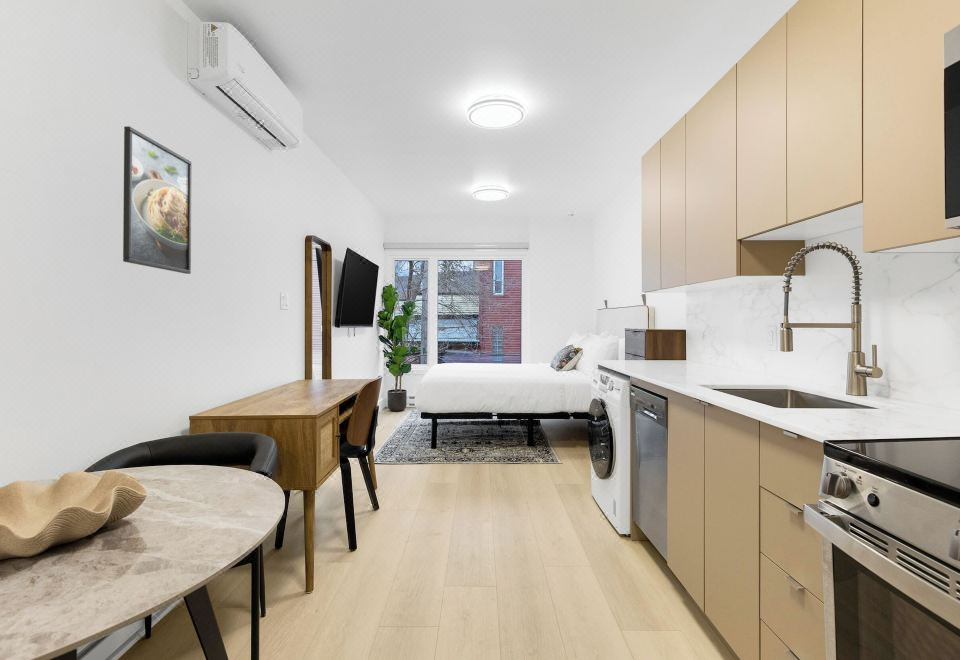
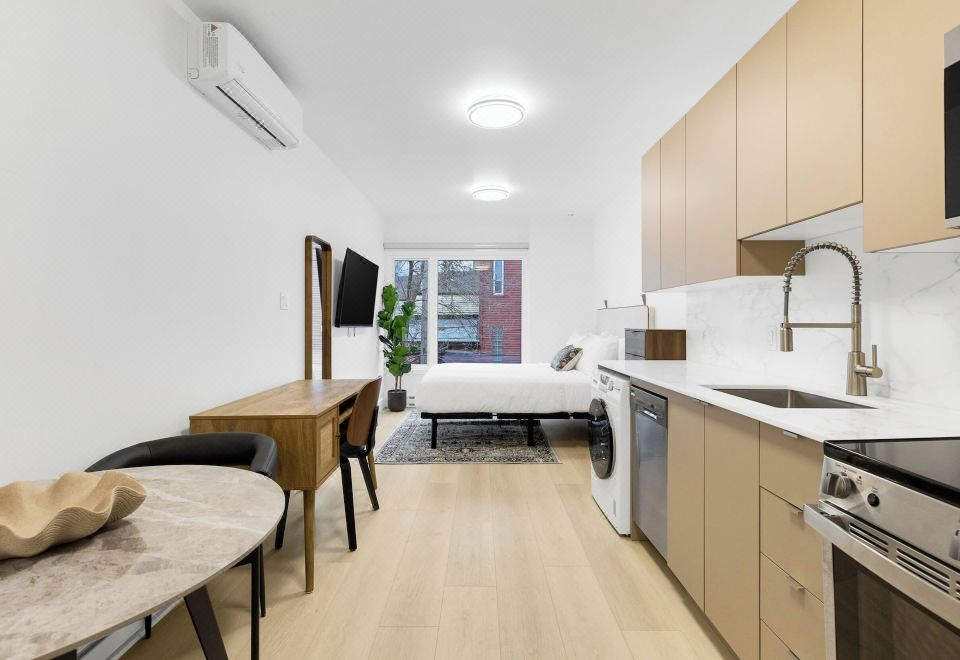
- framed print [122,125,193,275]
